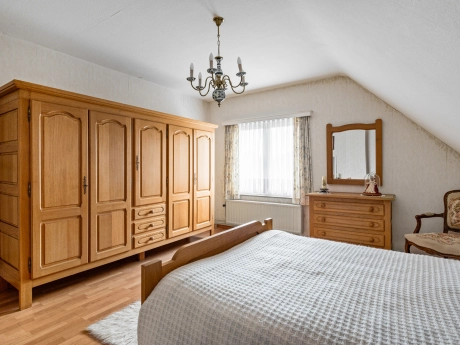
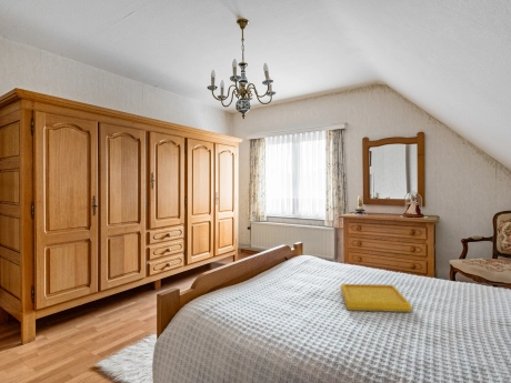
+ serving tray [339,283,413,313]
